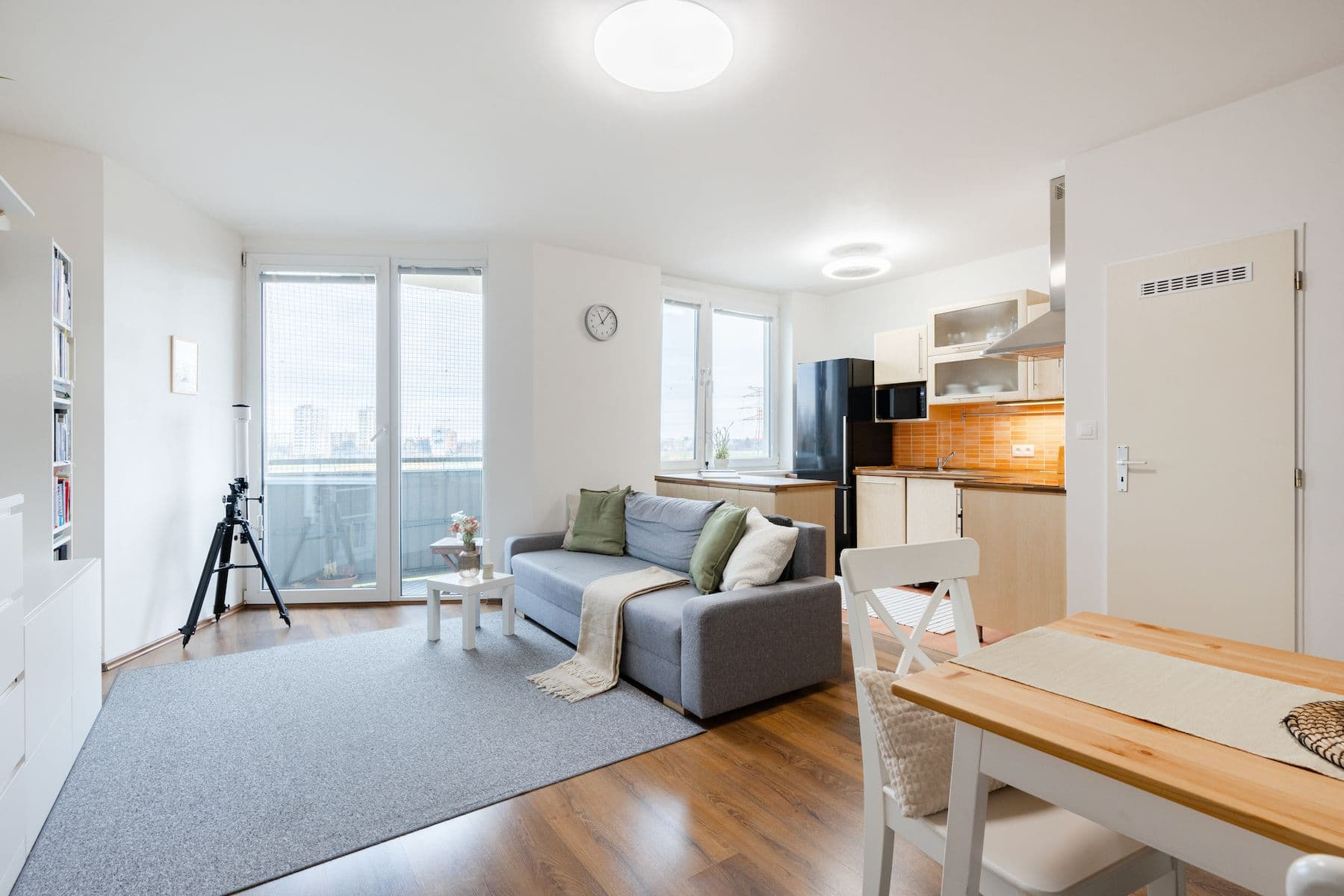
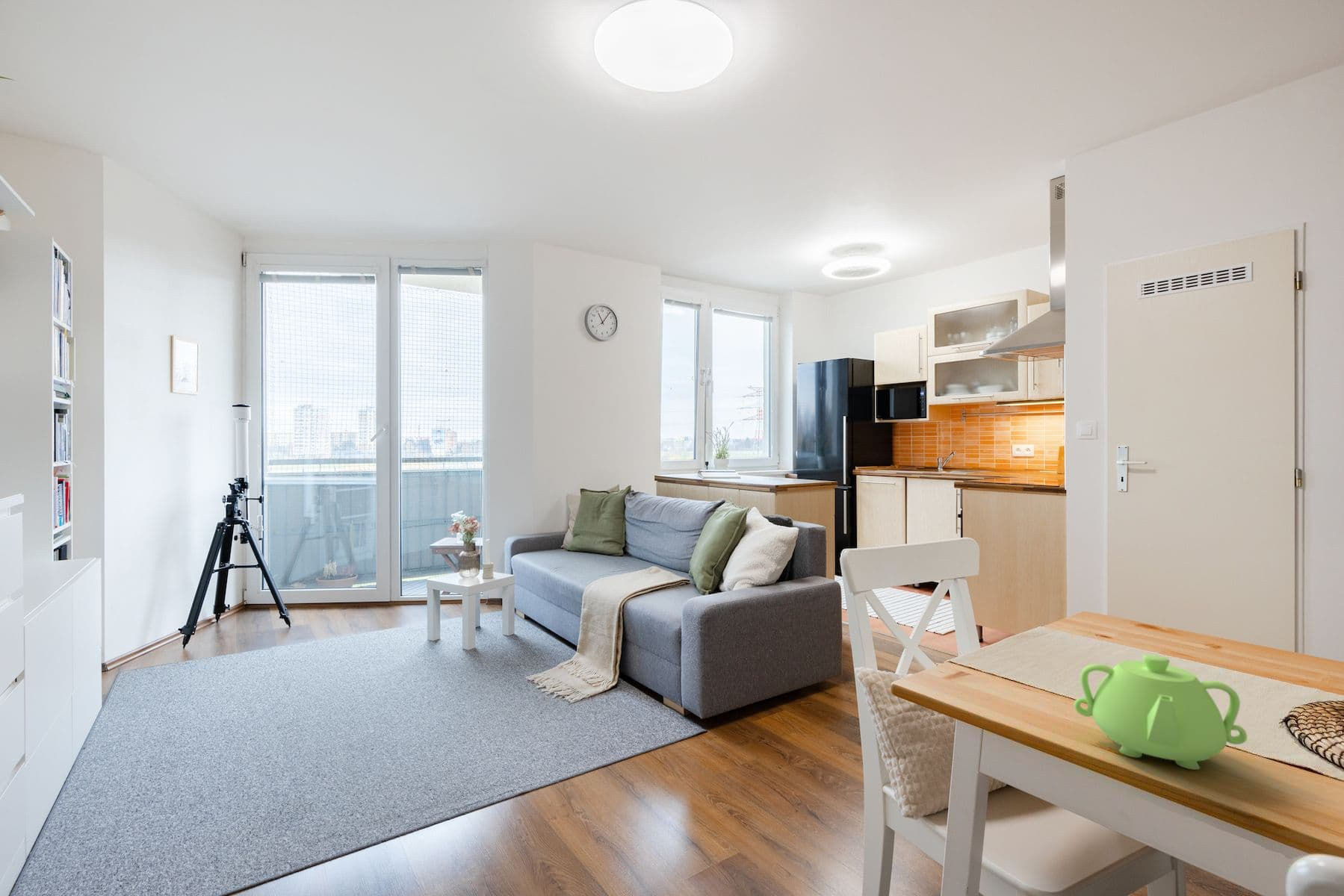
+ teapot [1074,654,1248,771]
